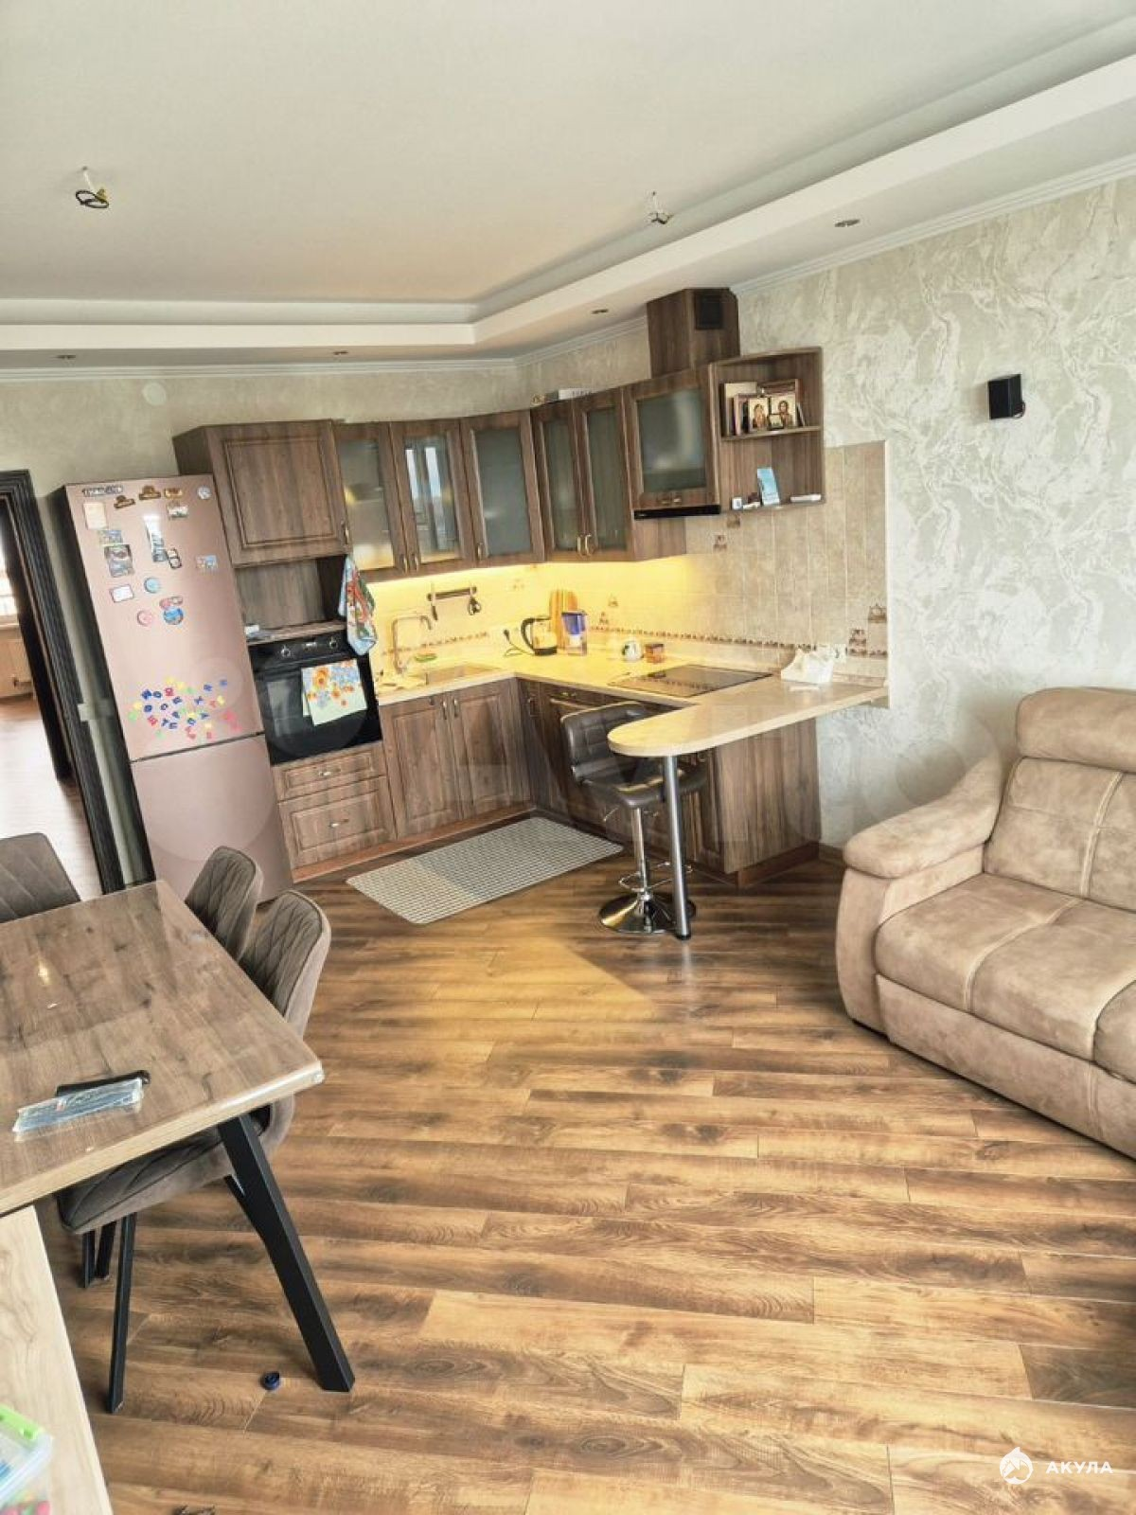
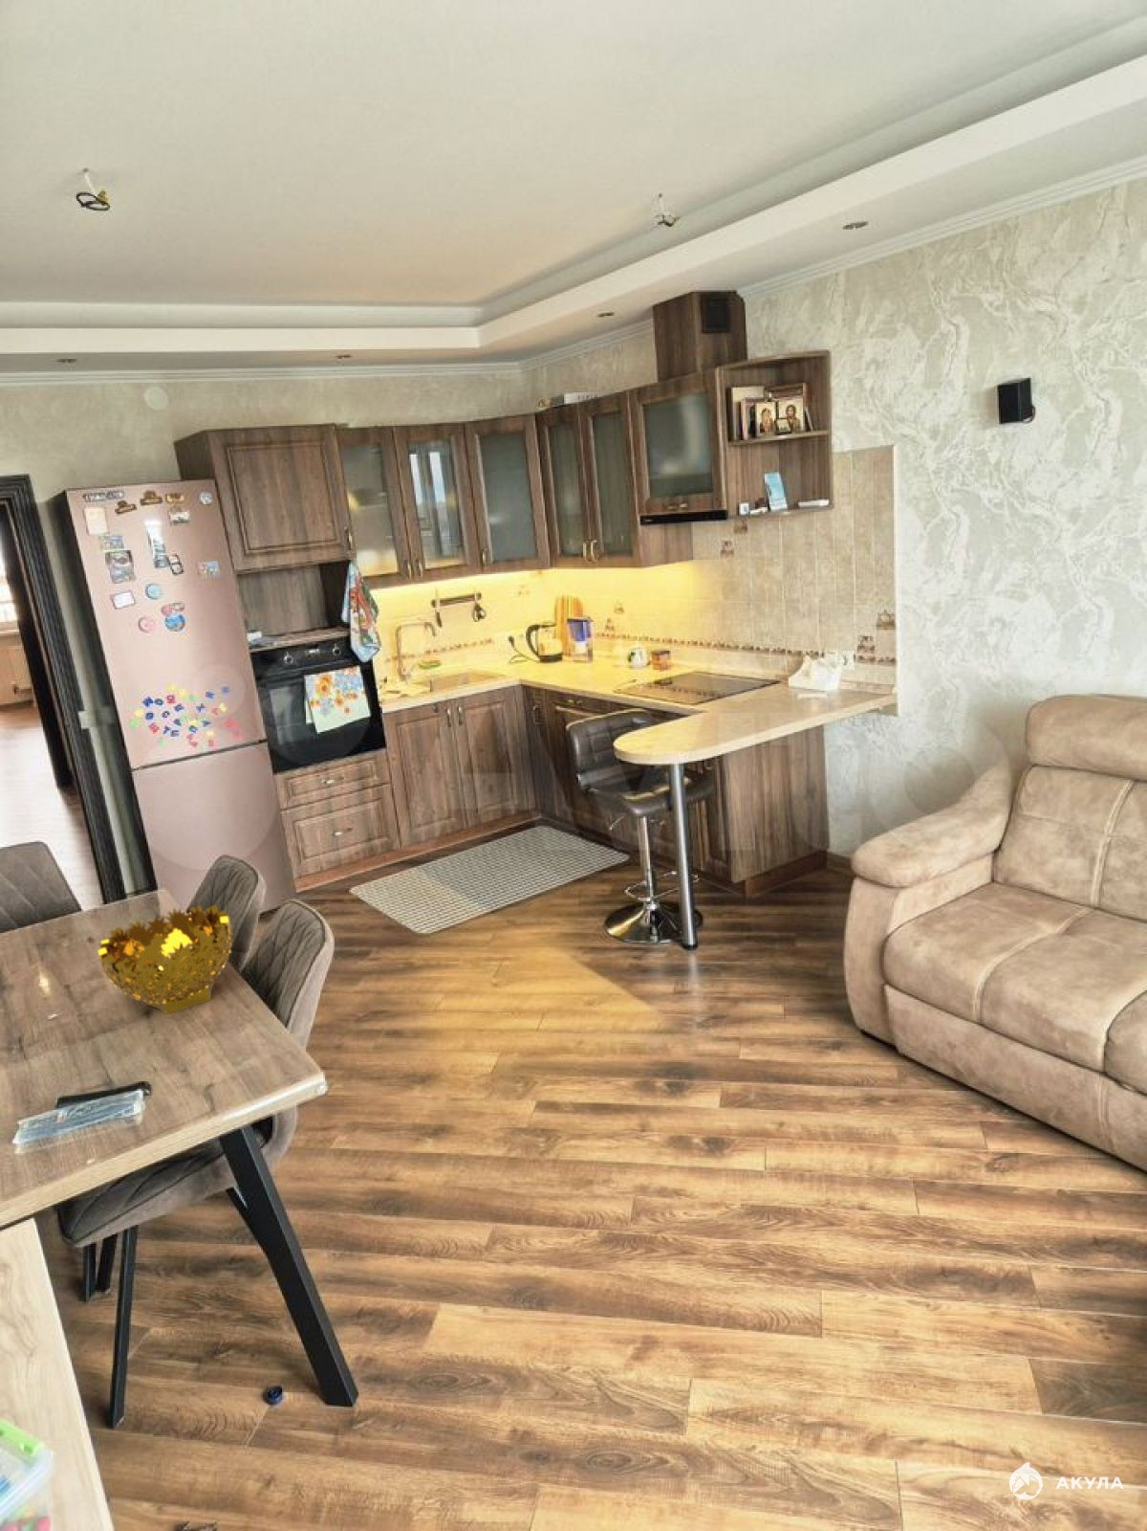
+ decorative bowl [96,904,234,1015]
